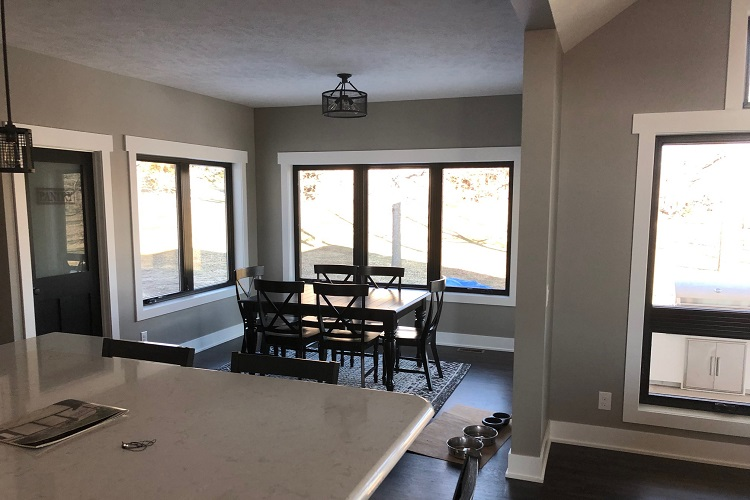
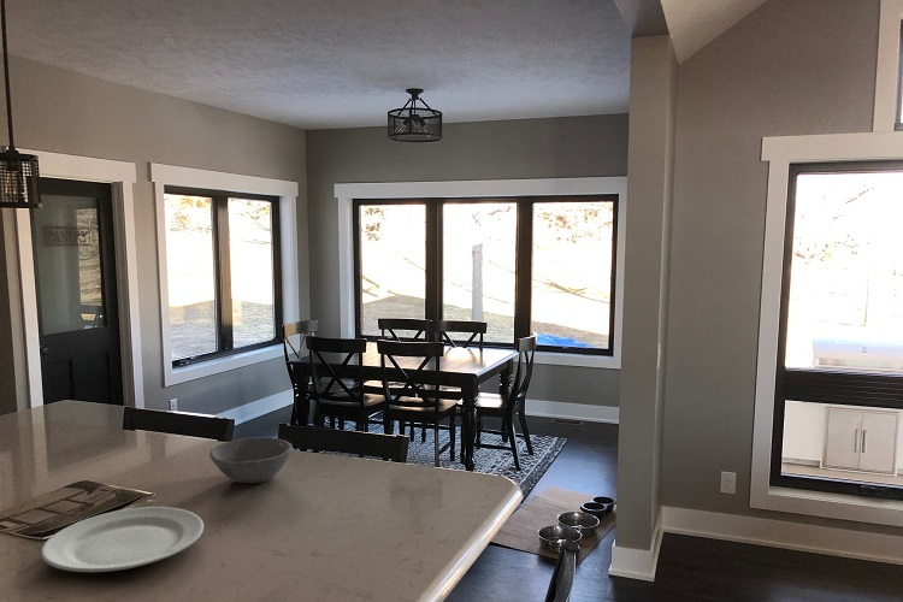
+ bowl [208,436,294,484]
+ chinaware [40,506,205,573]
